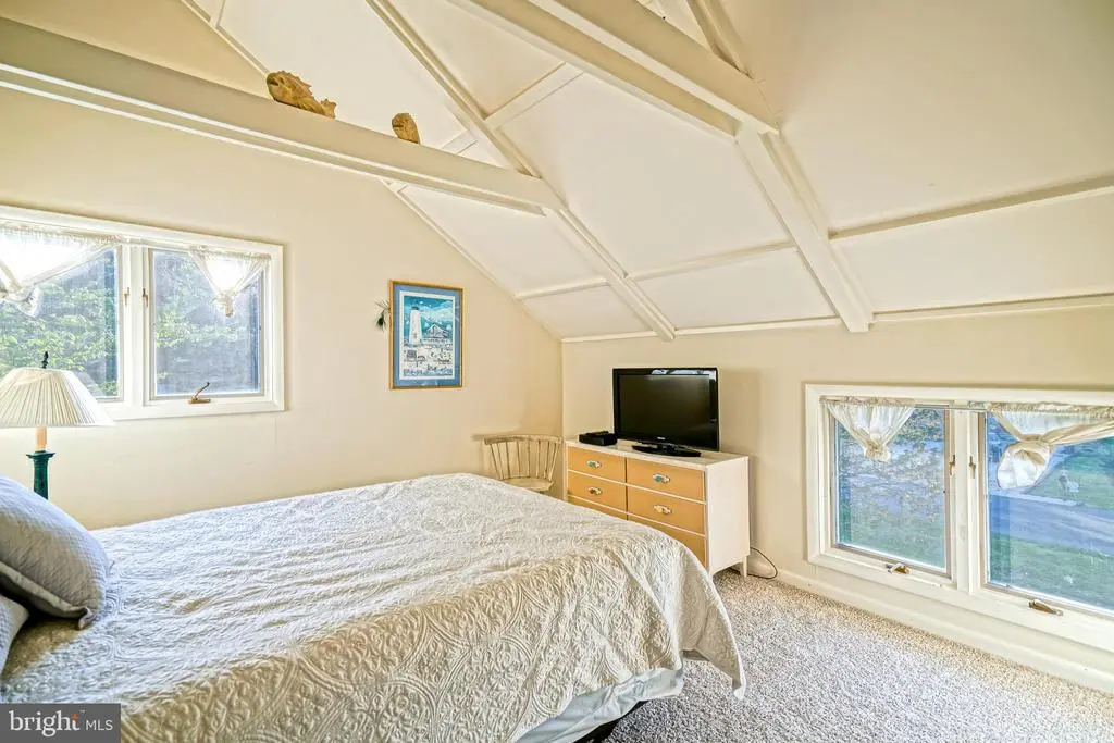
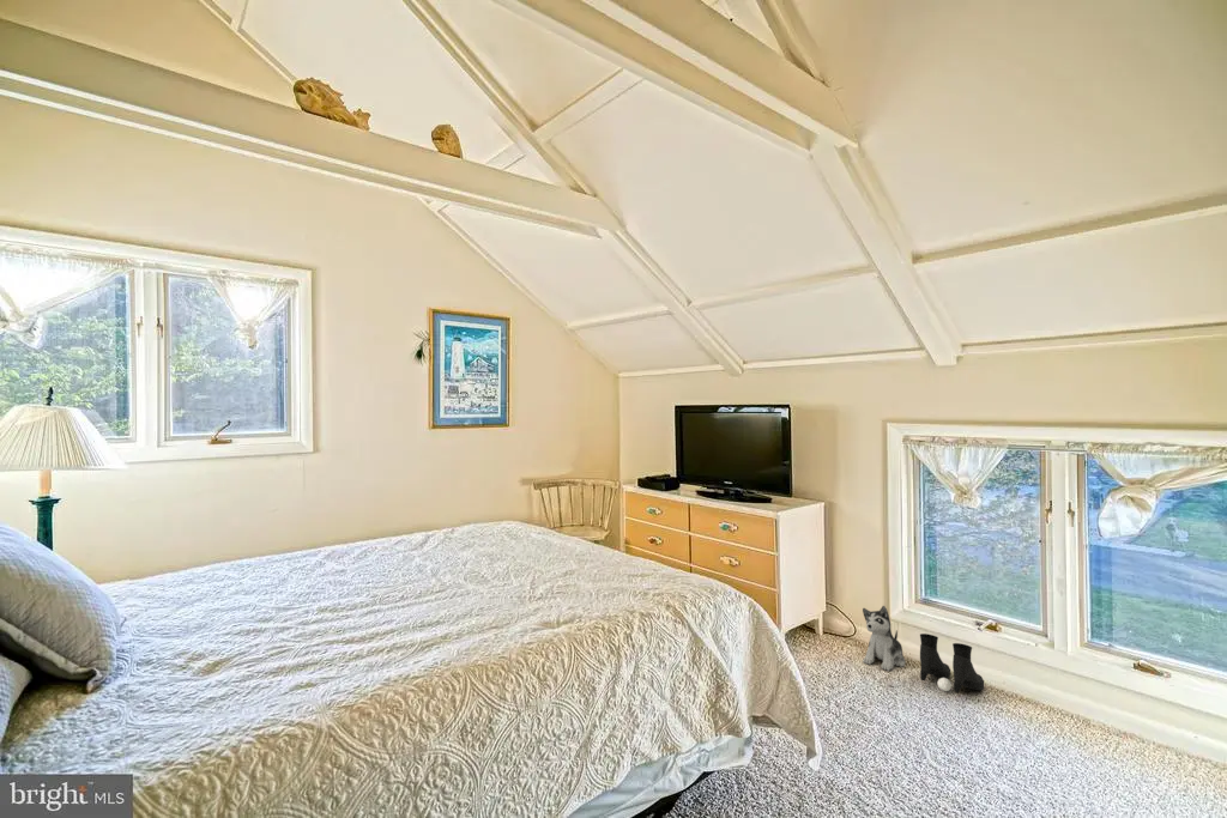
+ boots [919,632,985,695]
+ plush toy [862,605,906,672]
